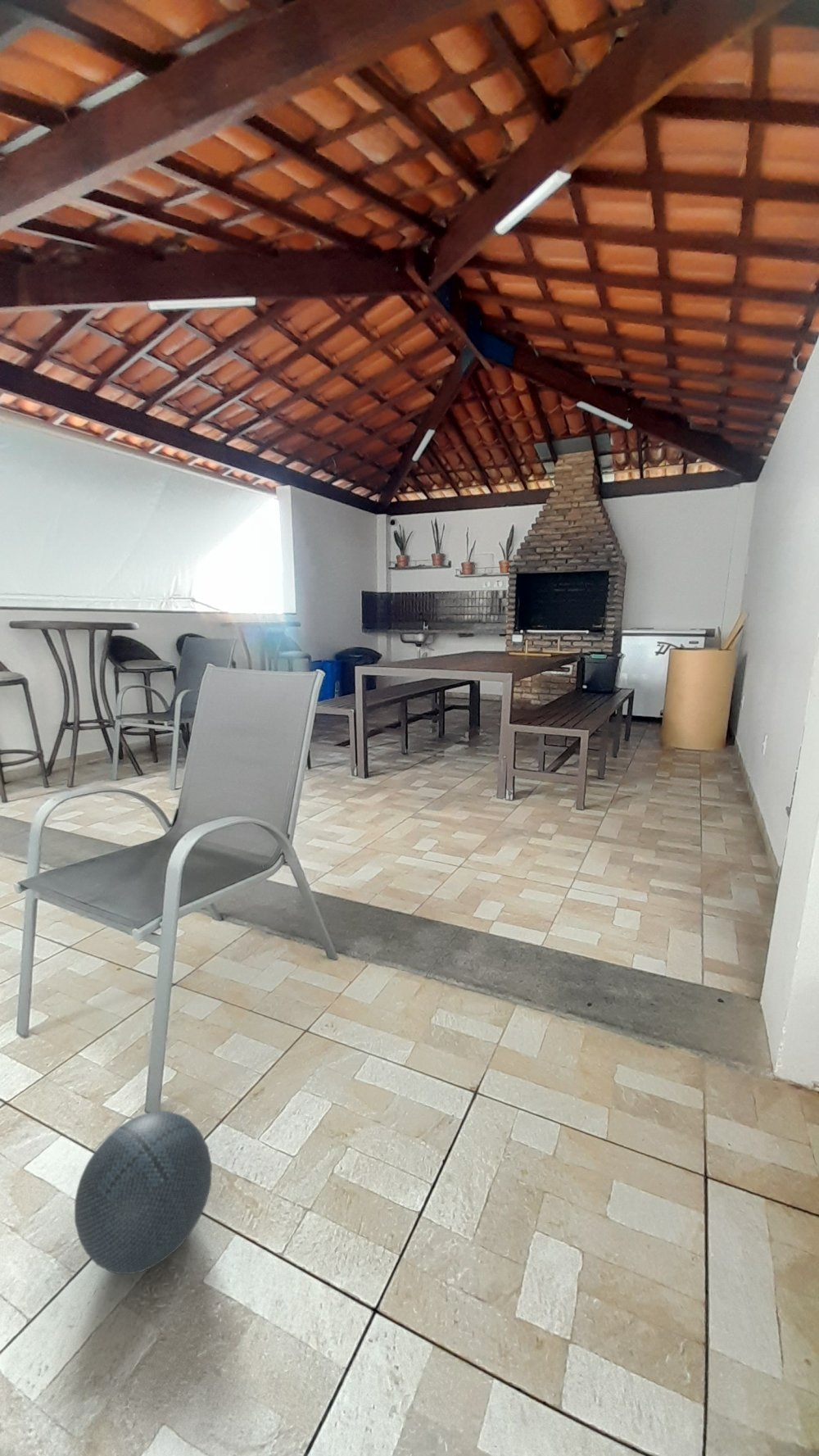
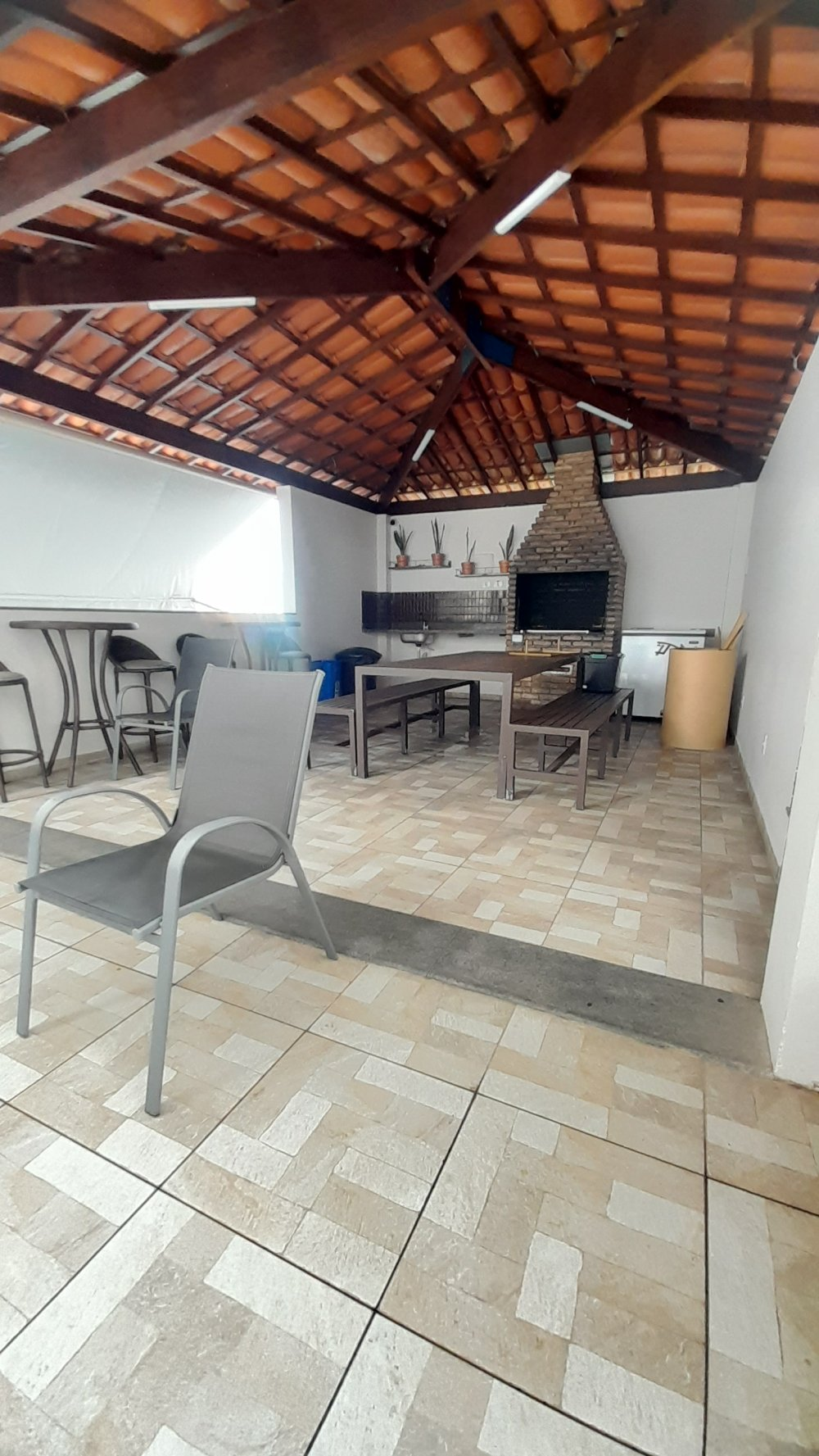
- ball [74,1110,213,1275]
